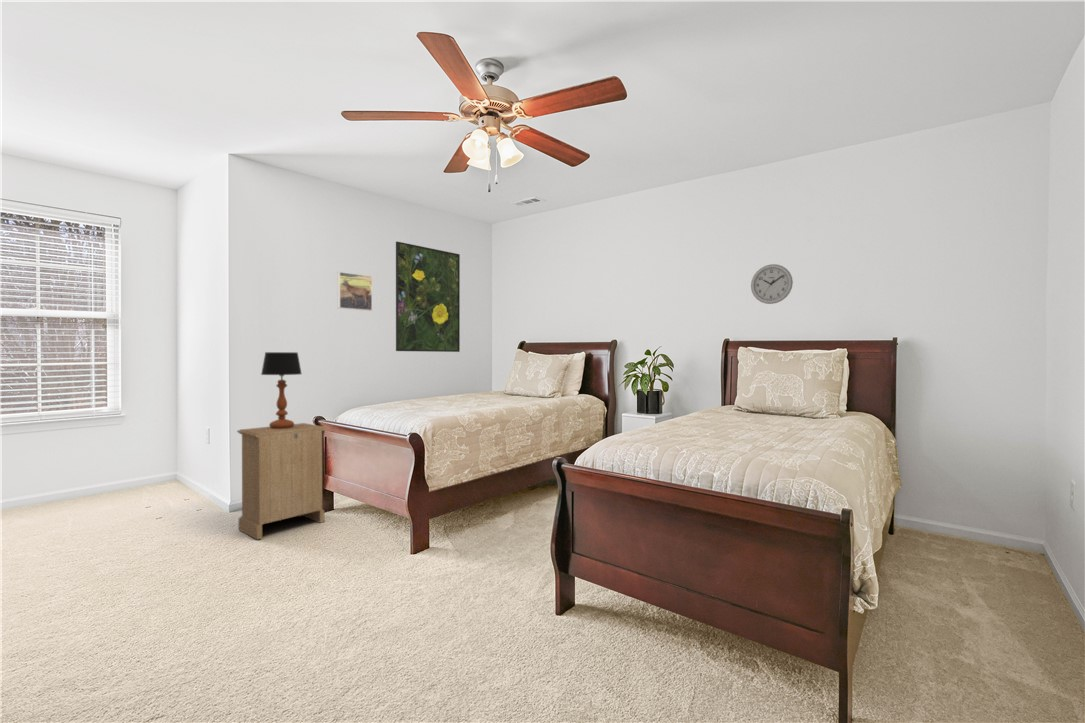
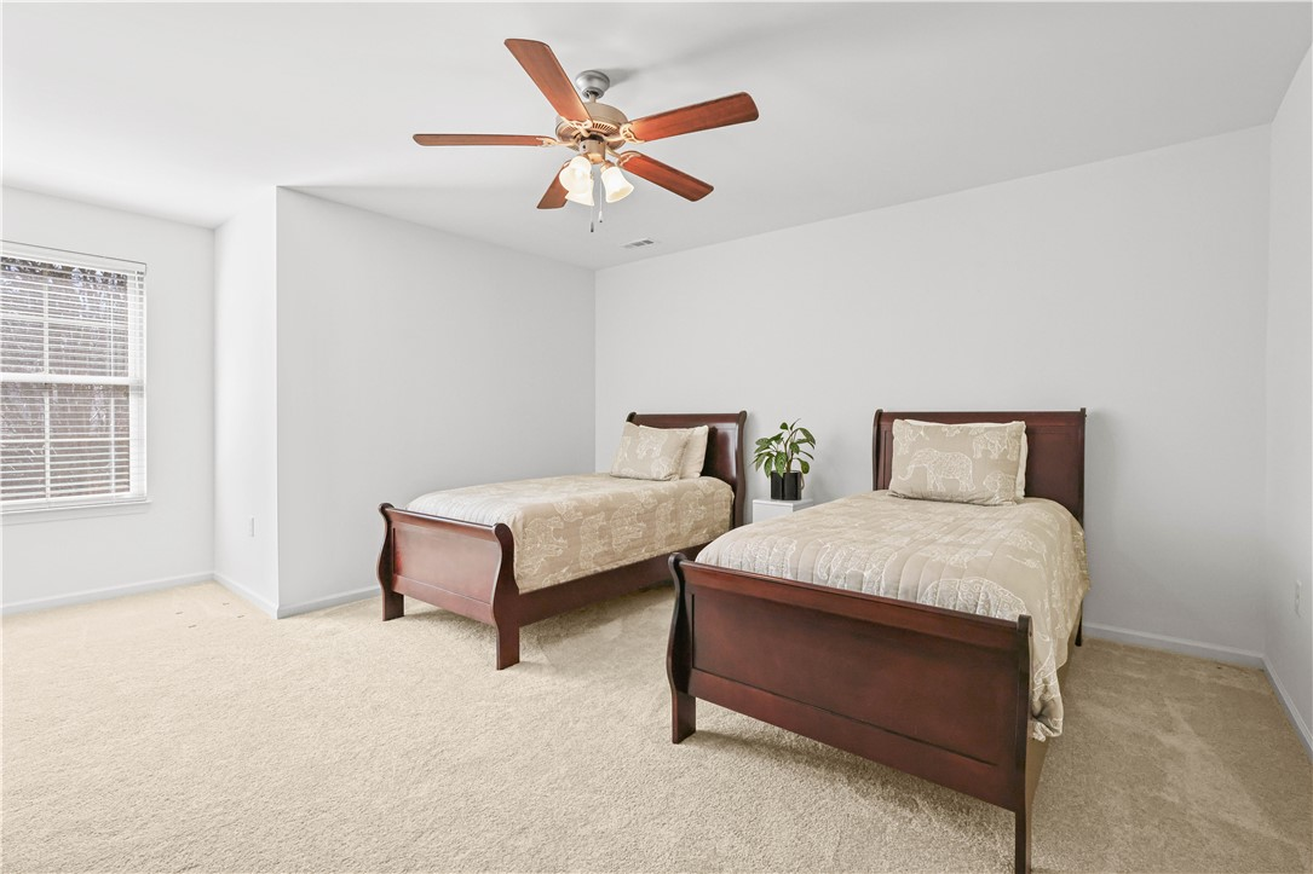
- wall clock [750,263,794,305]
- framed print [337,271,373,312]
- table lamp [260,351,303,429]
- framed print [395,241,461,353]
- cabinet [236,422,326,540]
